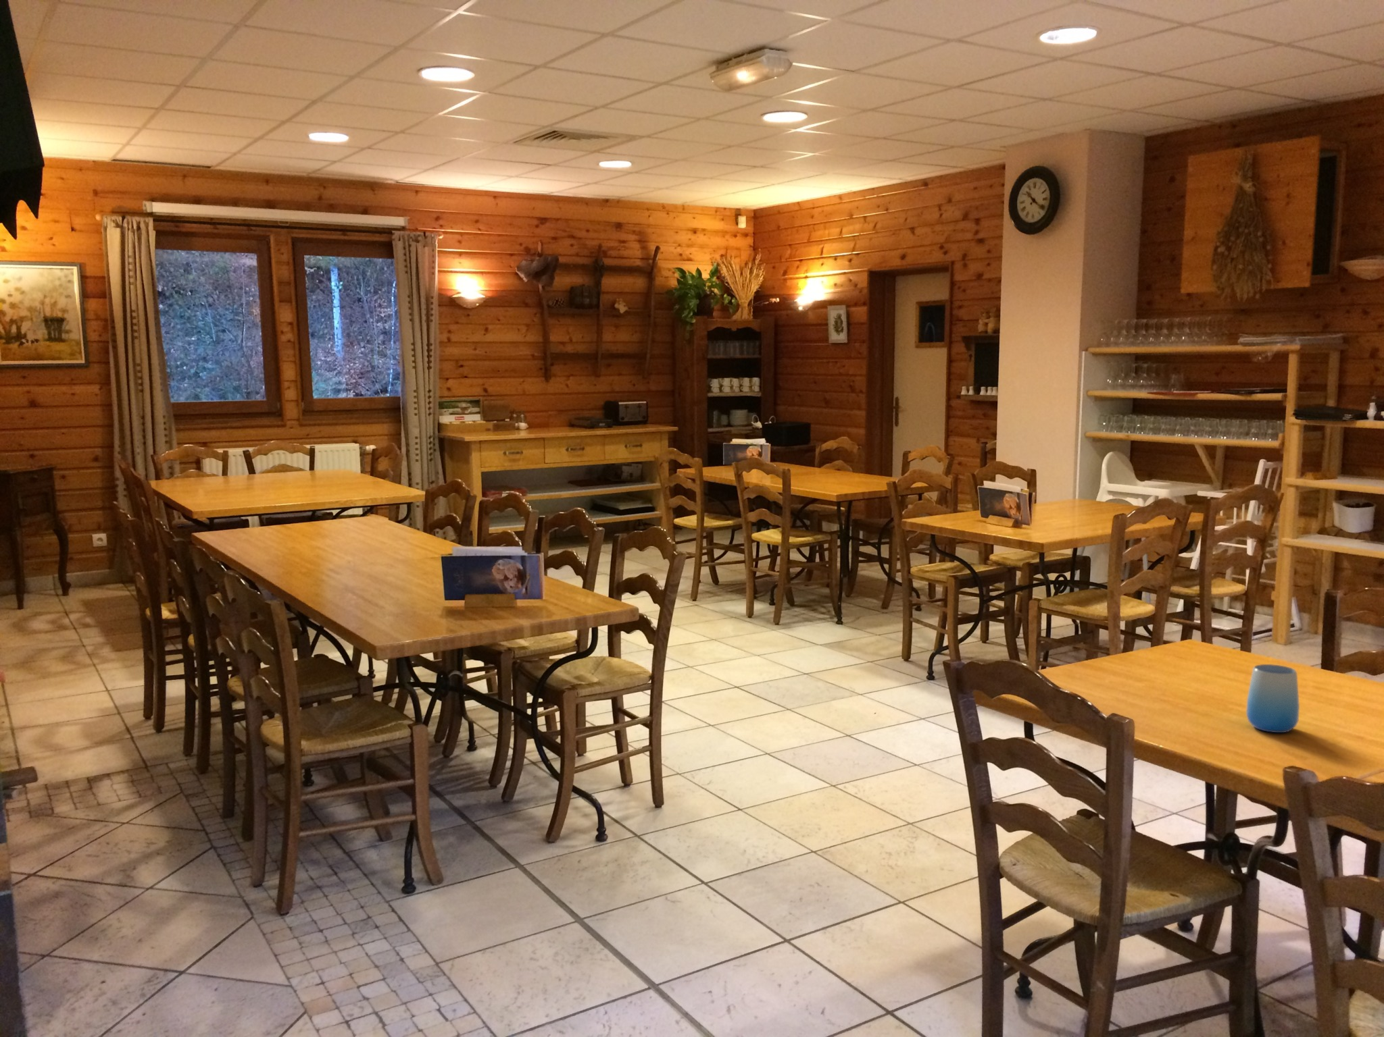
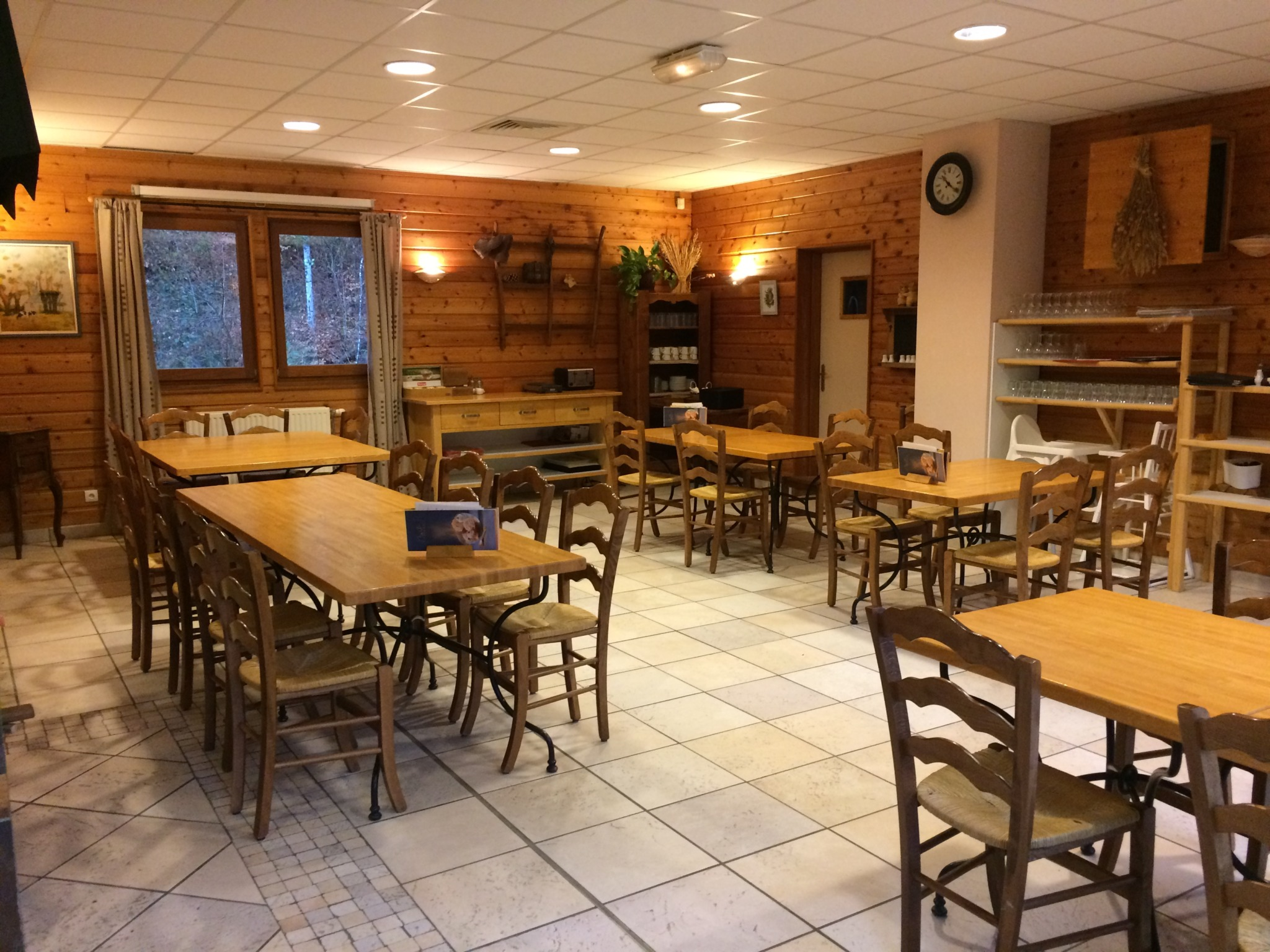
- cup [1246,663,1300,733]
